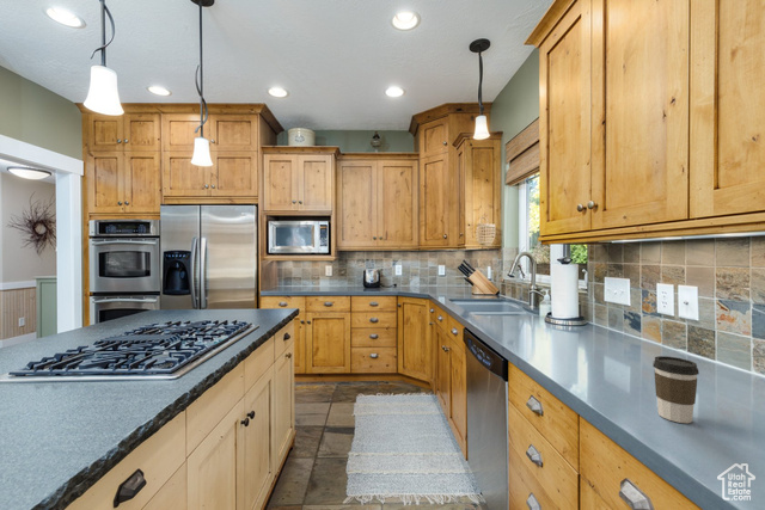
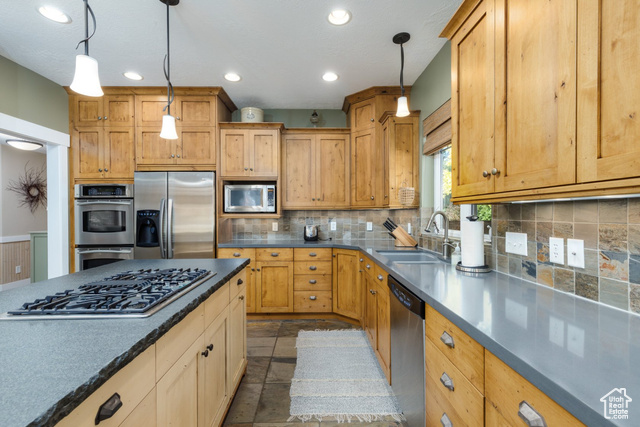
- coffee cup [651,355,700,424]
